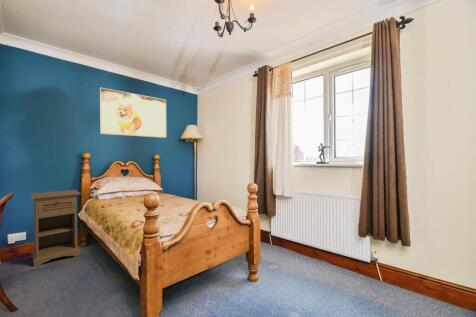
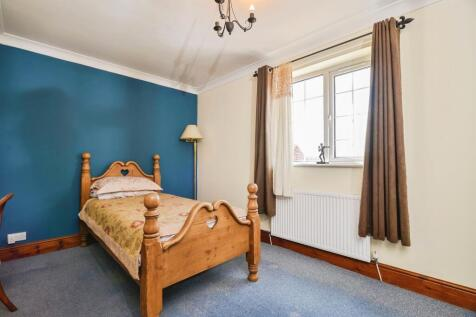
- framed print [99,87,167,139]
- nightstand [29,189,81,268]
